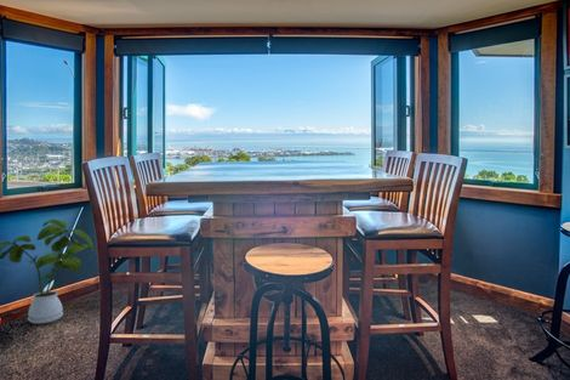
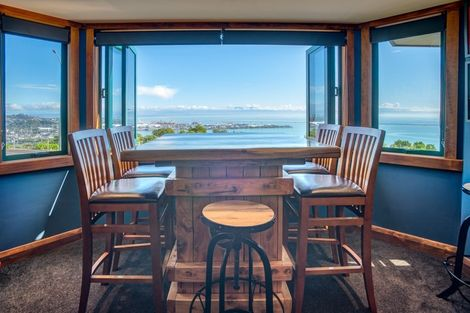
- house plant [0,219,95,325]
